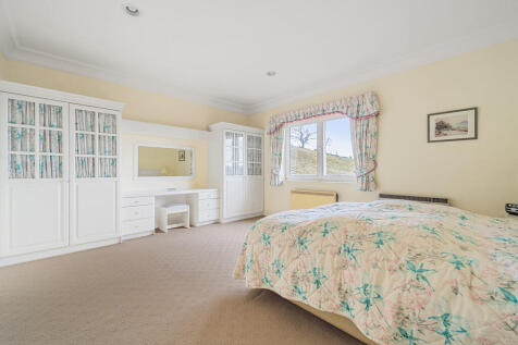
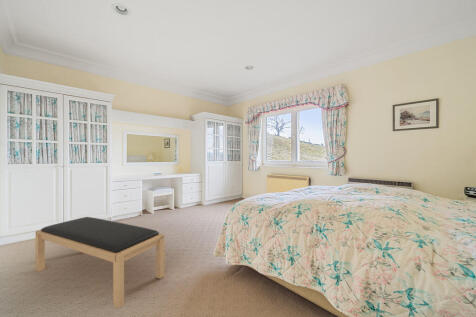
+ bench [35,216,165,310]
